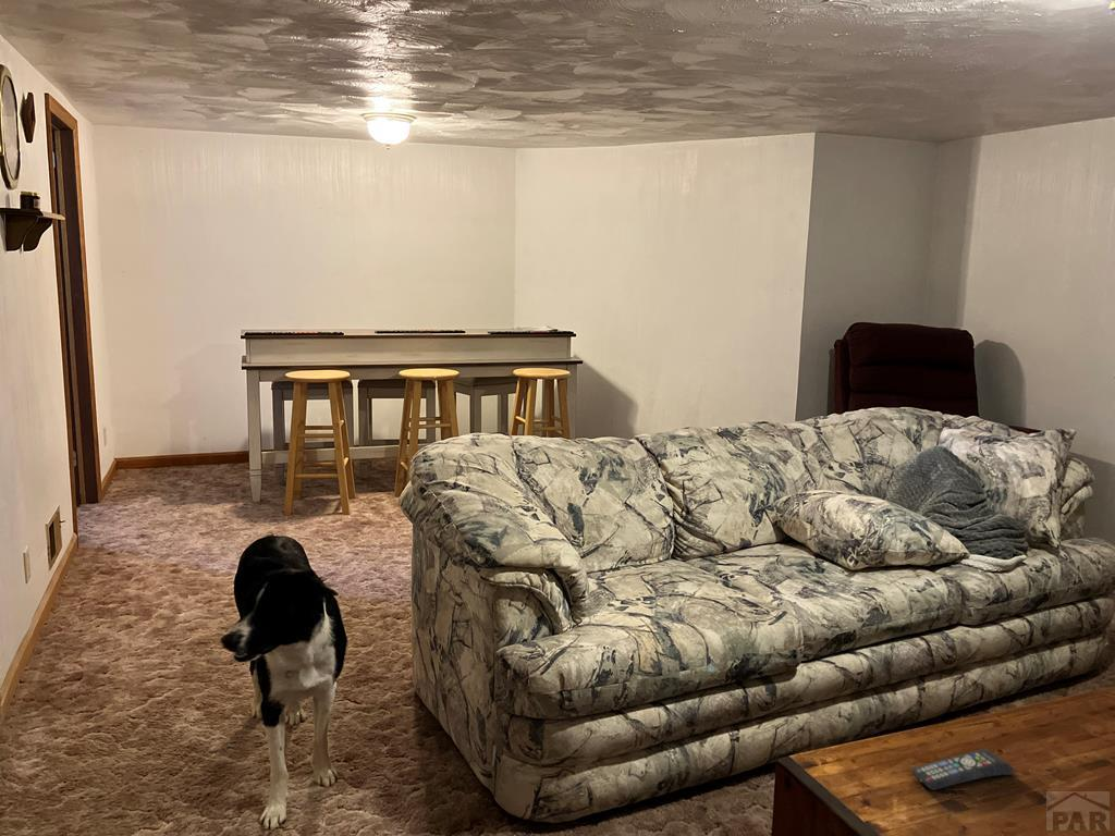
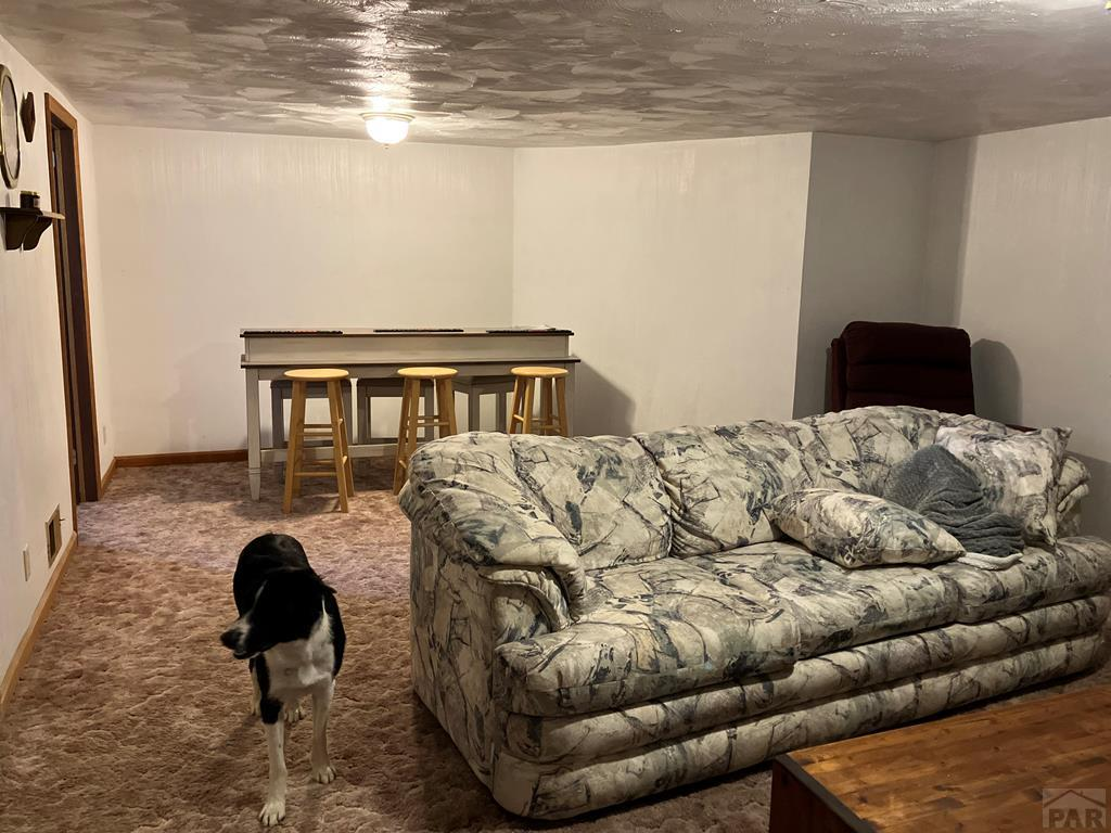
- remote control [909,748,1015,791]
